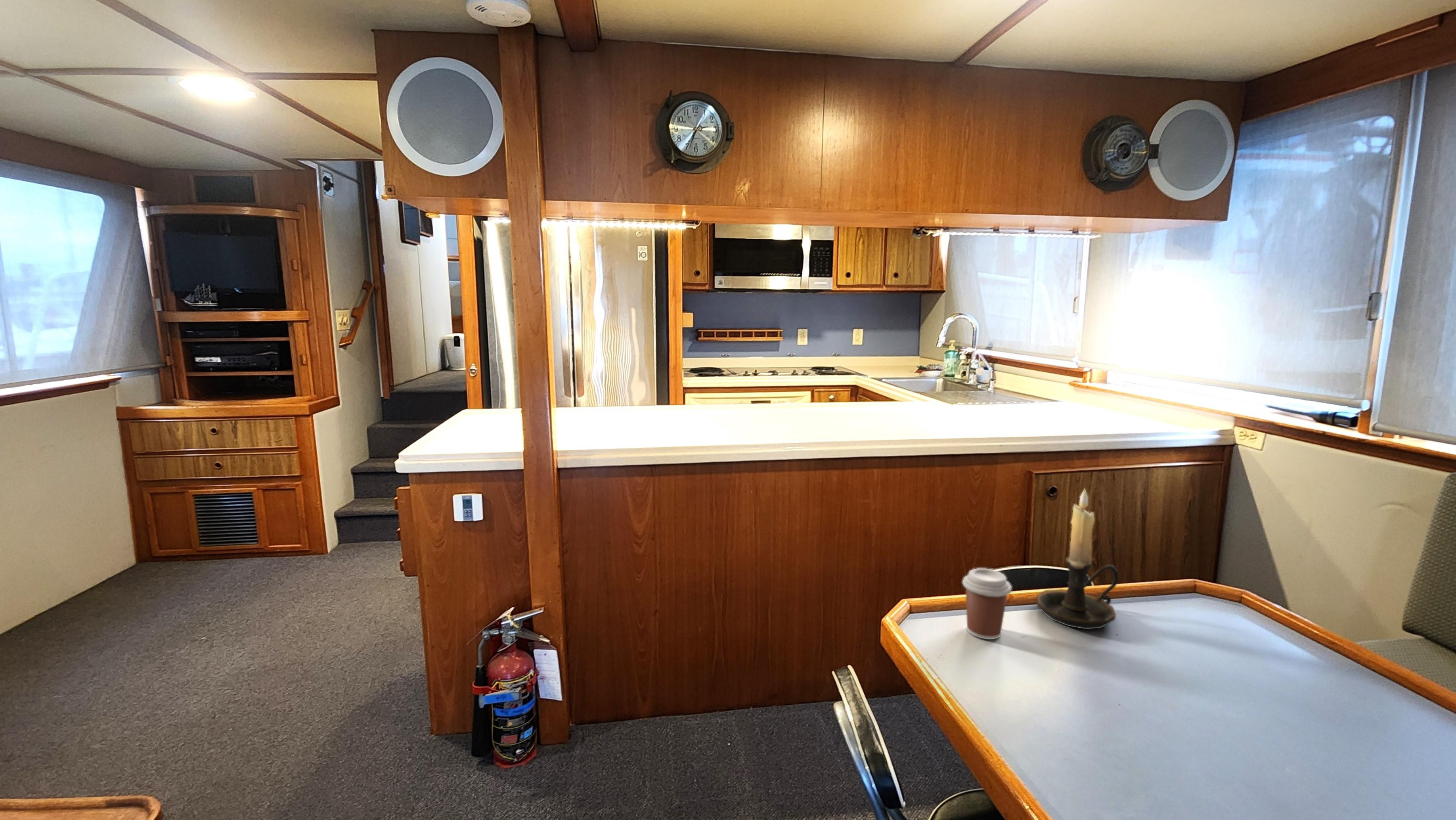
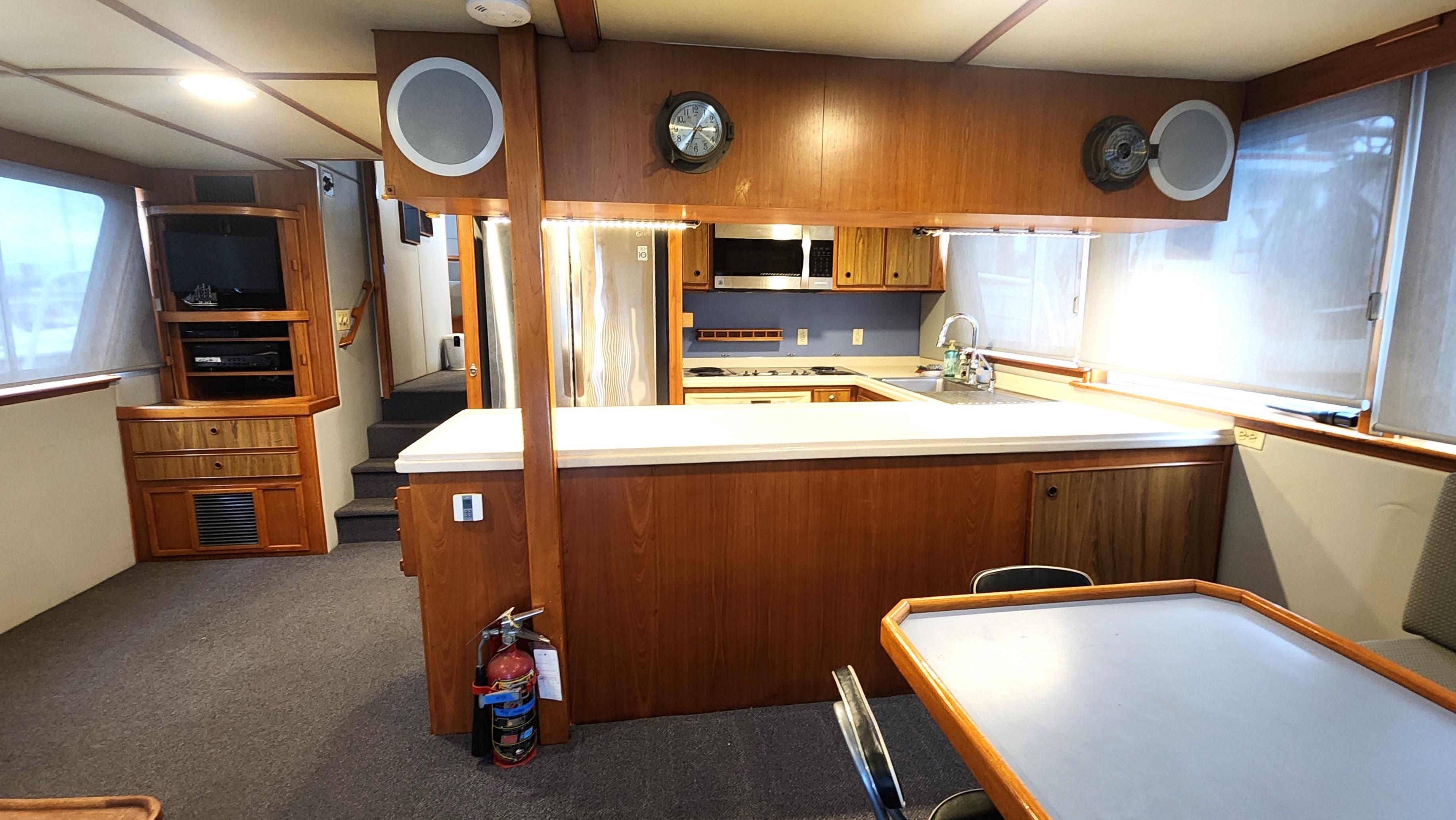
- coffee cup [962,568,1012,640]
- candle holder [1036,488,1119,630]
